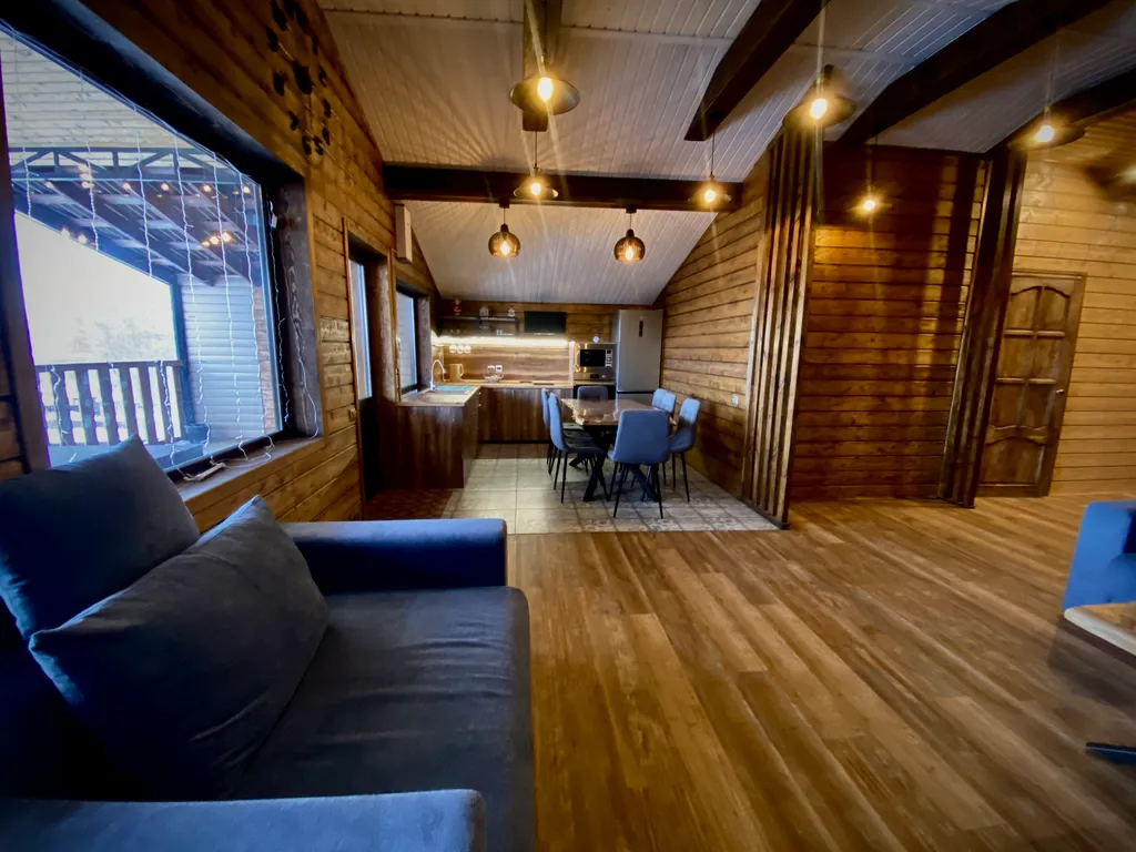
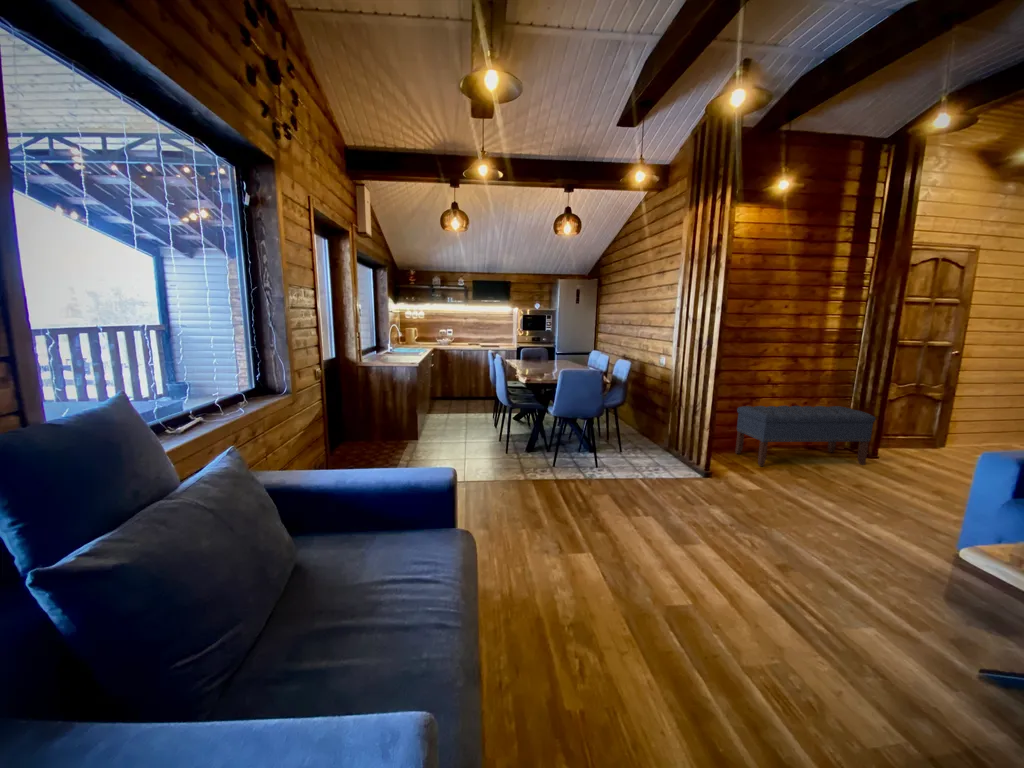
+ bench [734,405,877,467]
